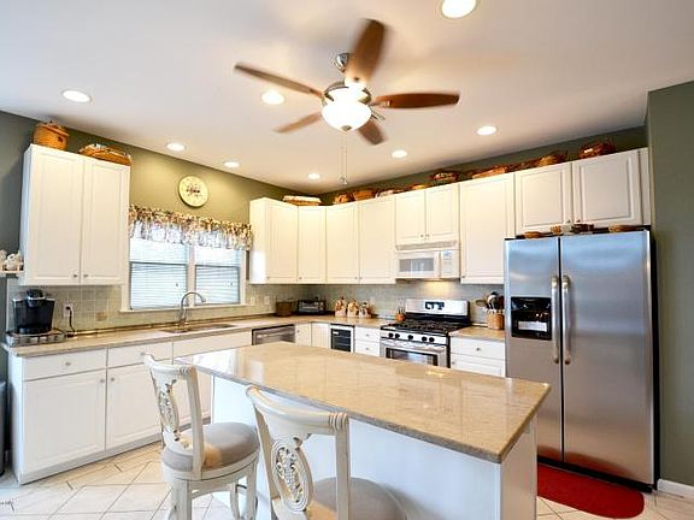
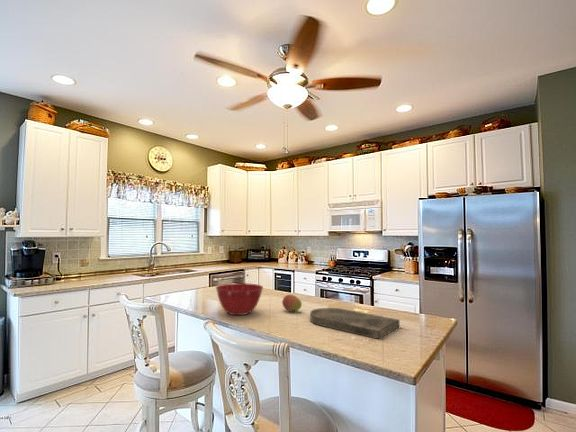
+ cutting board [309,307,401,340]
+ mixing bowl [215,282,264,316]
+ fruit [281,294,303,312]
